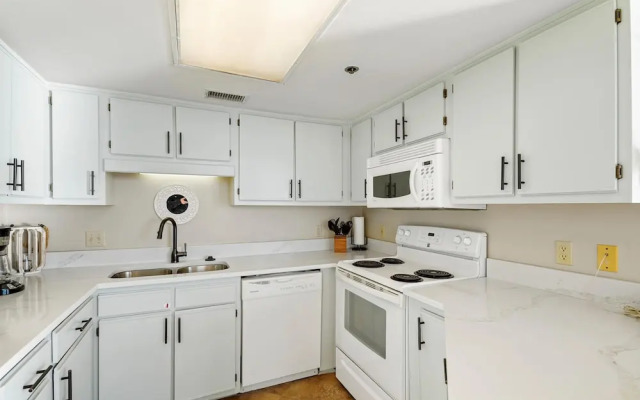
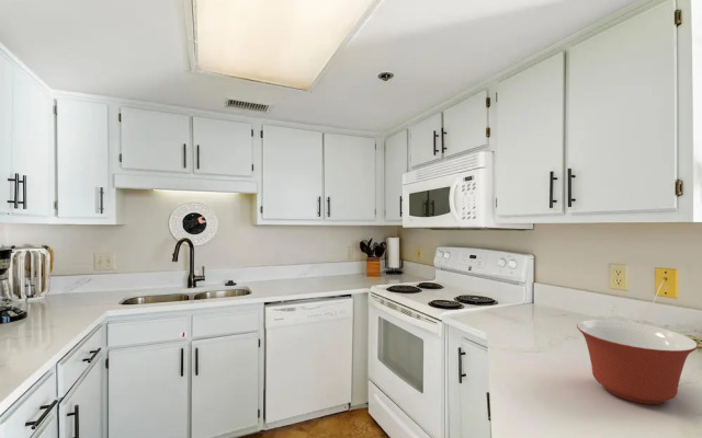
+ mixing bowl [576,319,699,405]
